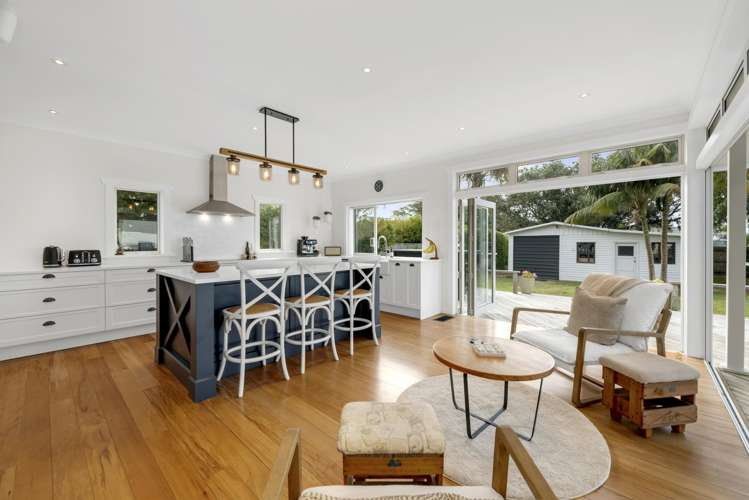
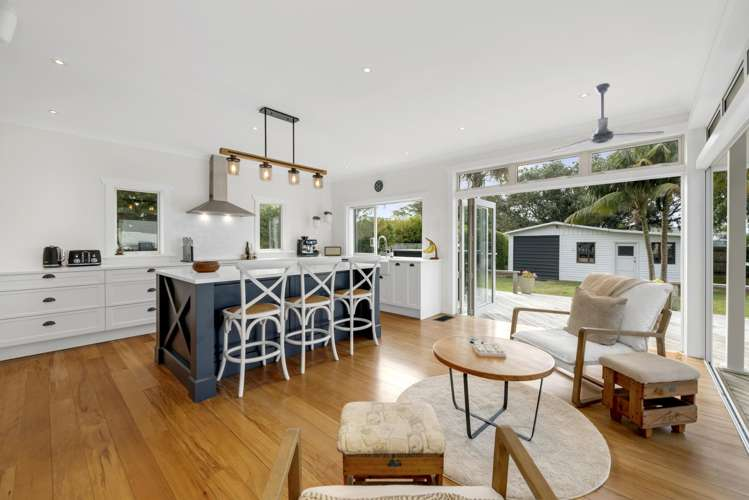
+ ceiling fan [550,82,665,153]
